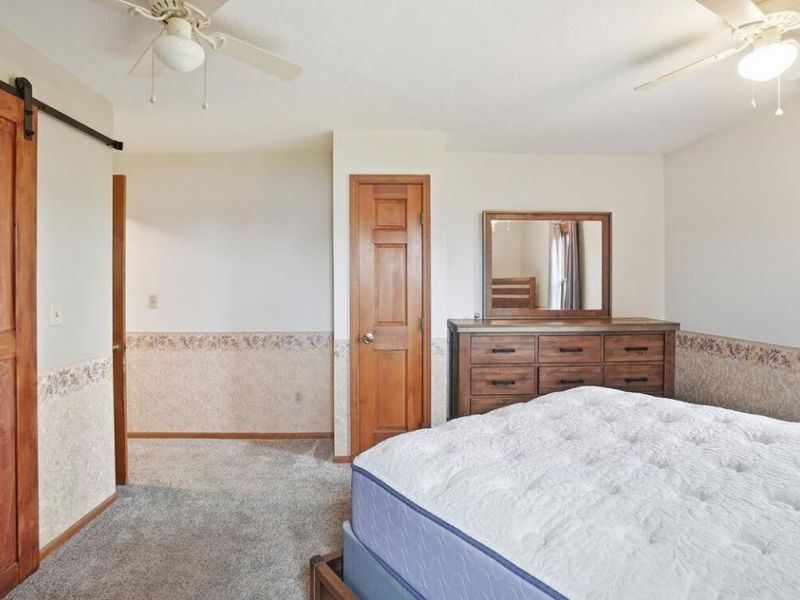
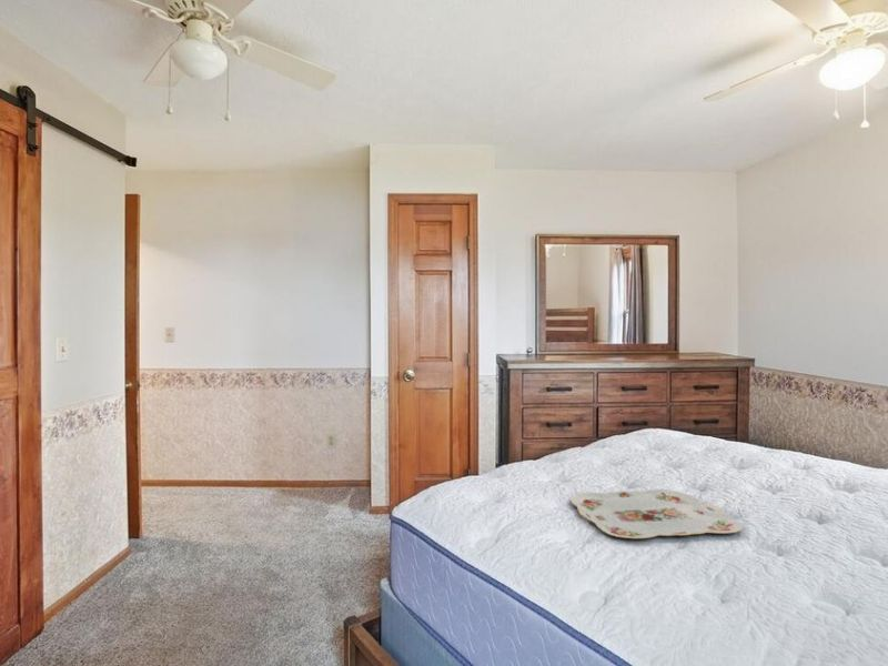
+ serving tray [569,488,744,539]
